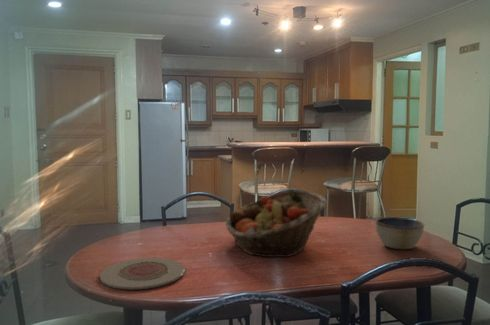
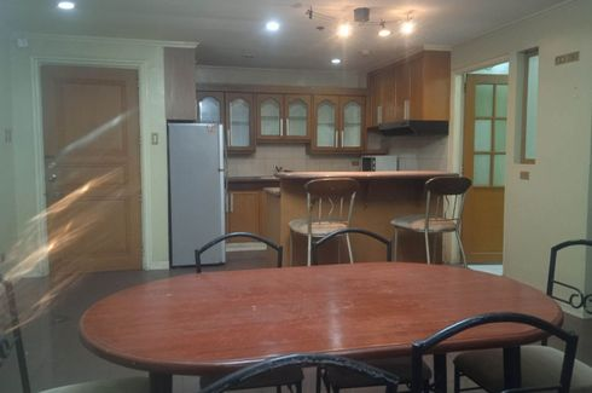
- plate [99,257,186,291]
- bowl [374,216,425,250]
- fruit basket [224,189,328,258]
